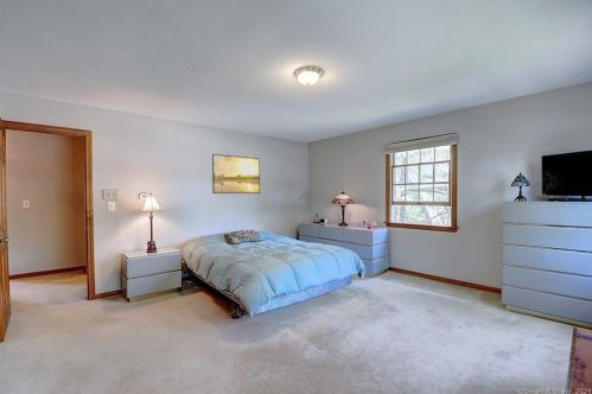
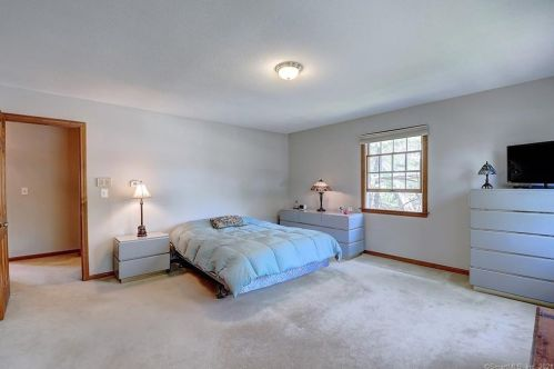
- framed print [211,153,261,195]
